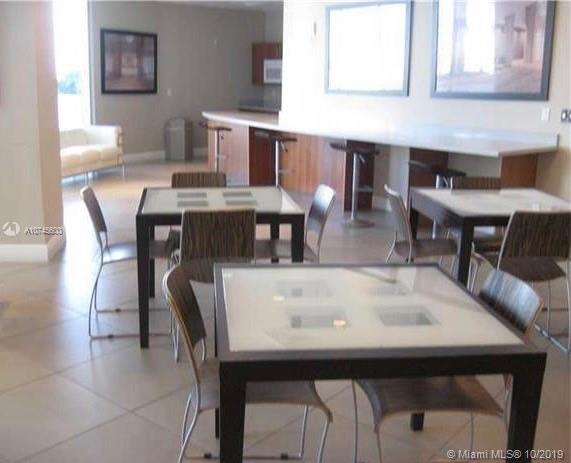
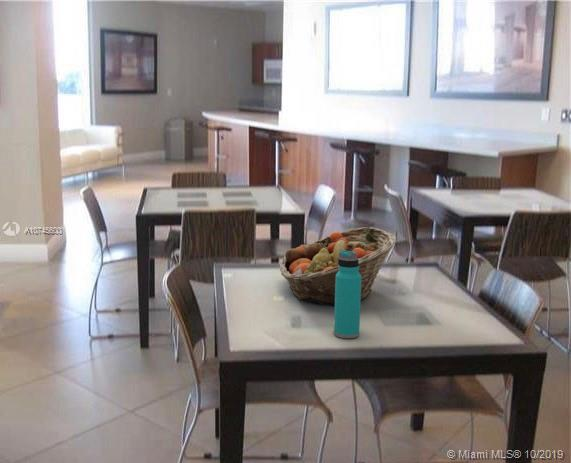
+ water bottle [333,250,362,339]
+ fruit basket [279,226,397,306]
